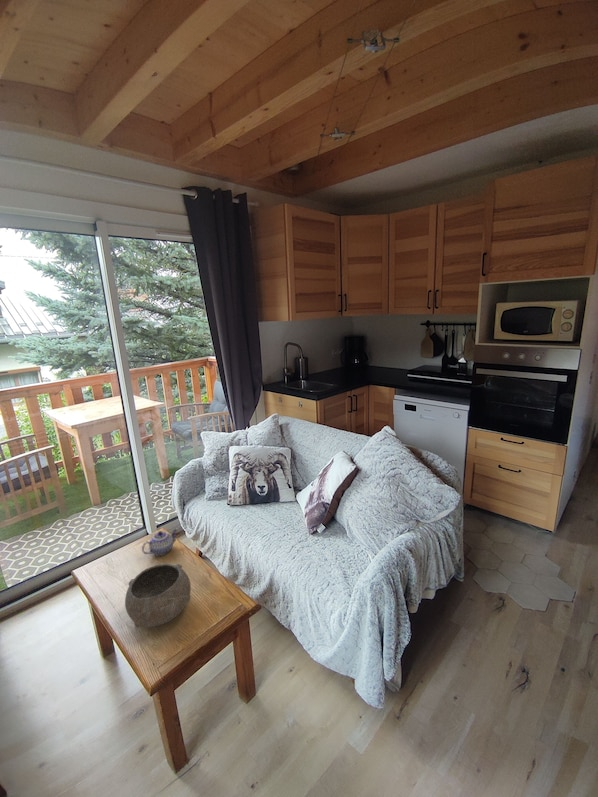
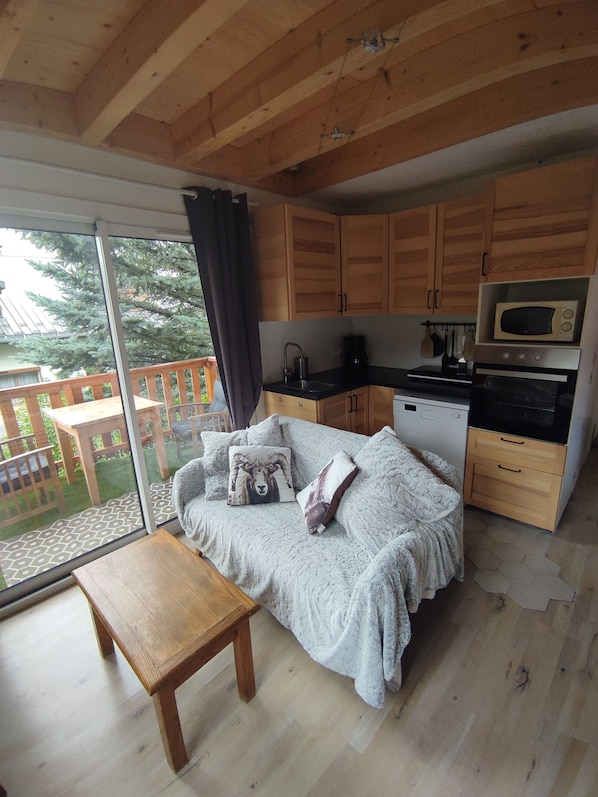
- bowl [124,563,192,629]
- teapot [141,528,179,557]
